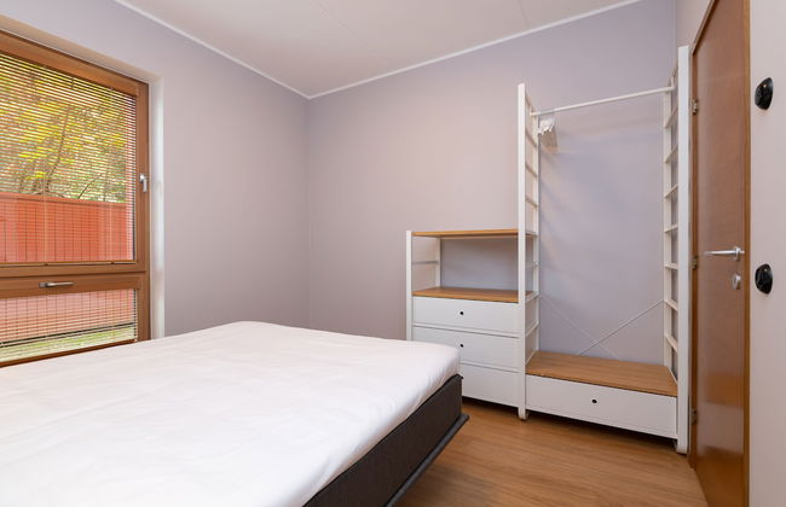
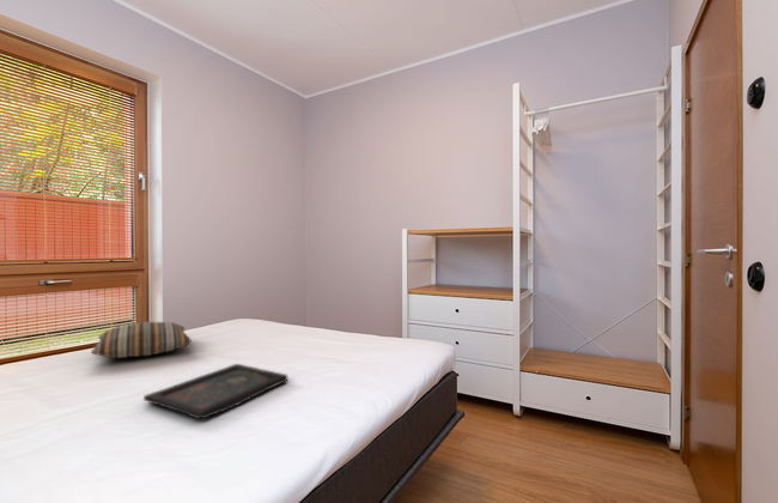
+ pillow [90,321,193,359]
+ tray [142,363,288,420]
